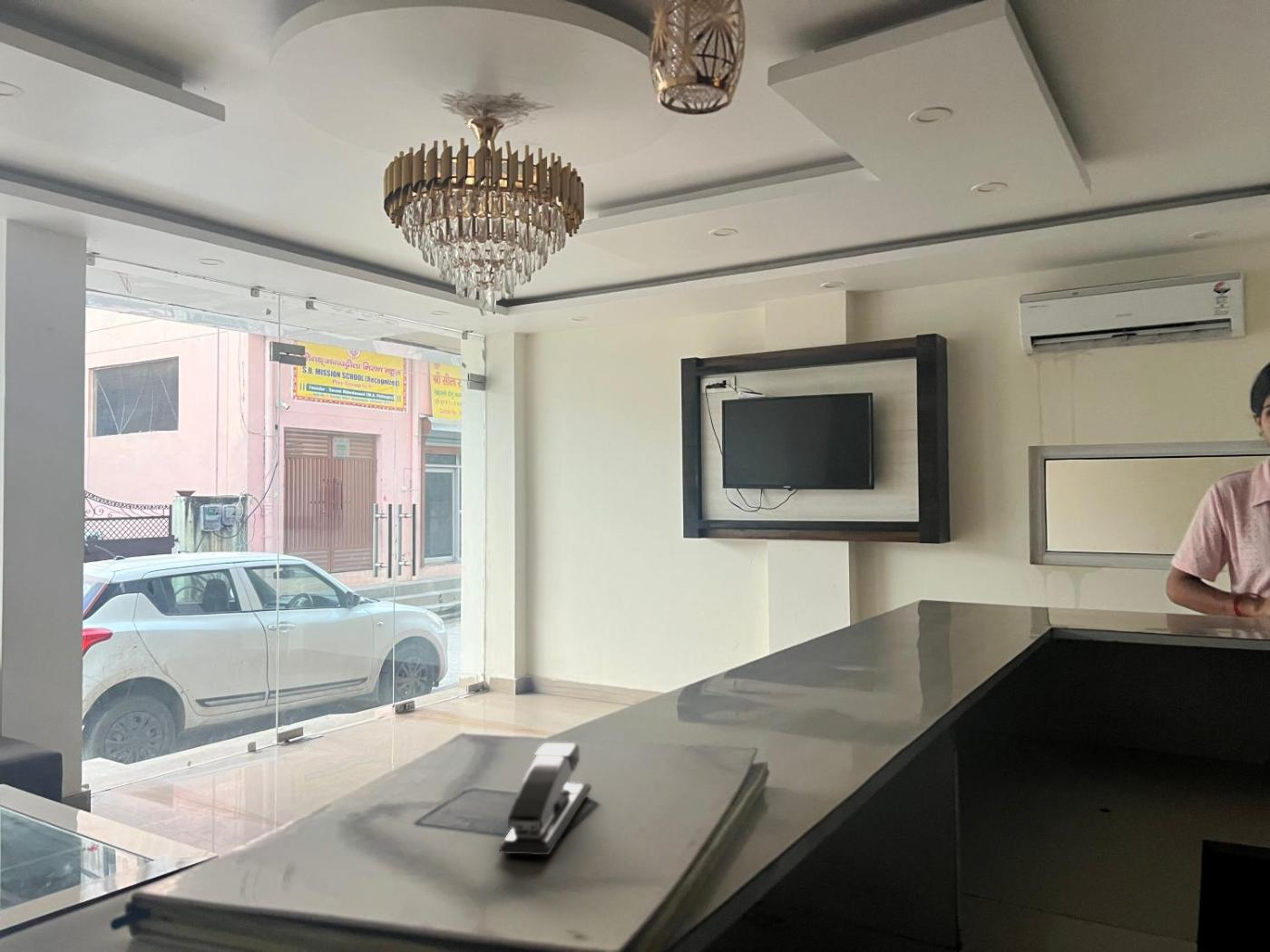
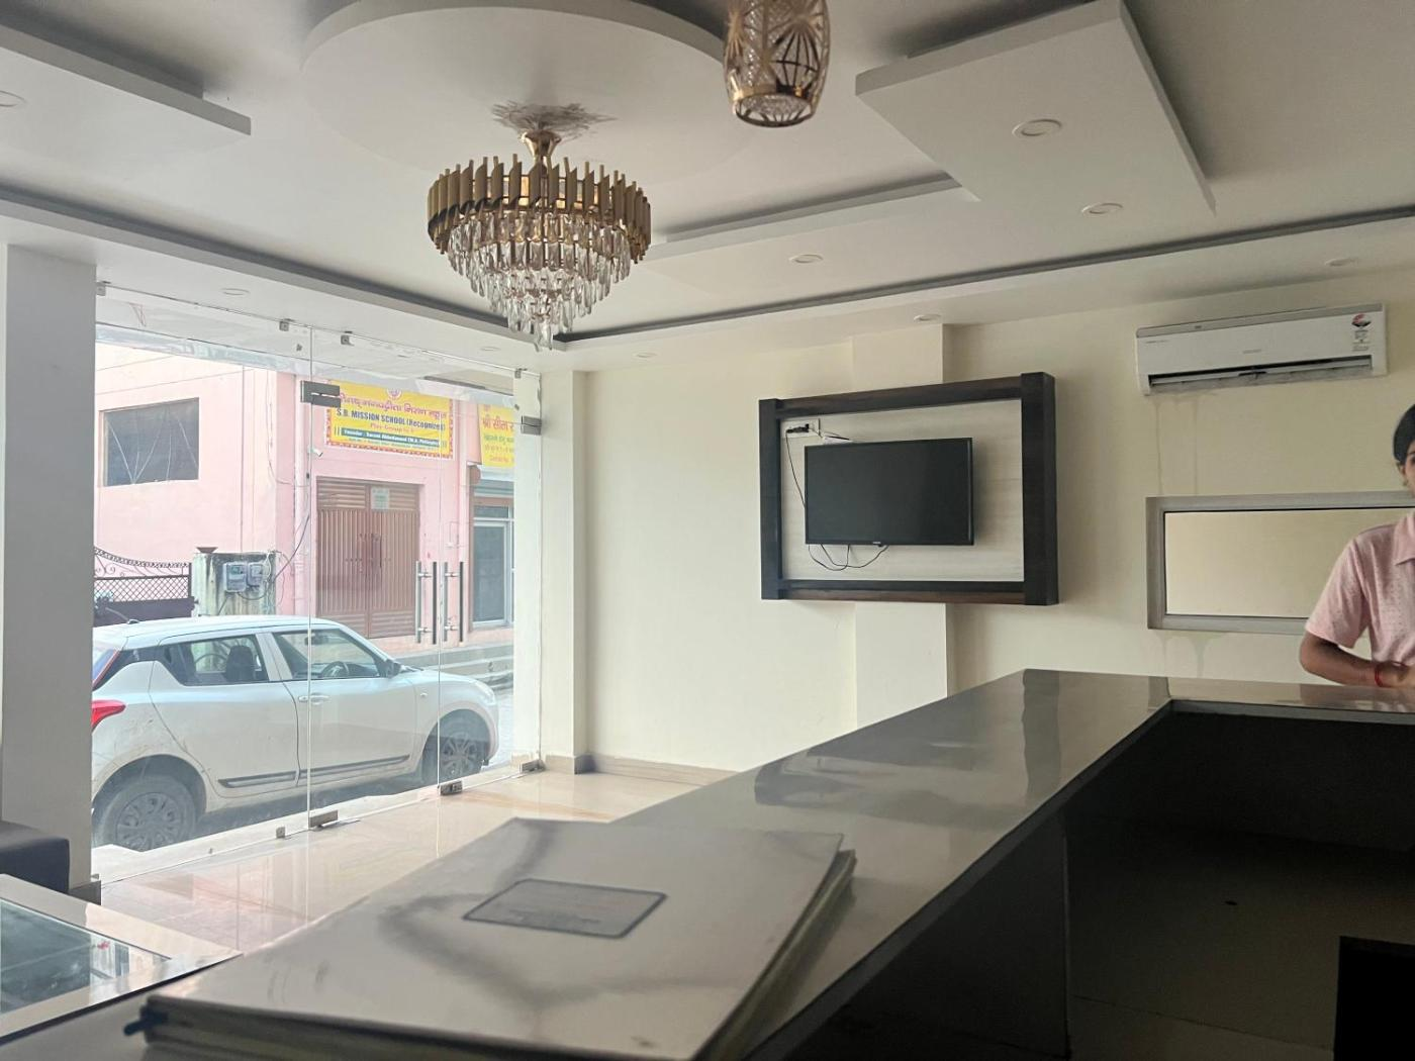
- stapler [499,742,592,856]
